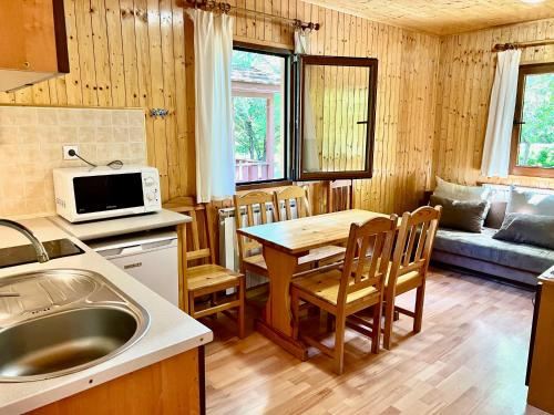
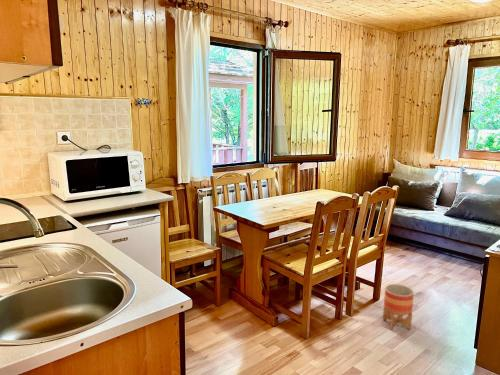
+ planter [382,283,415,331]
